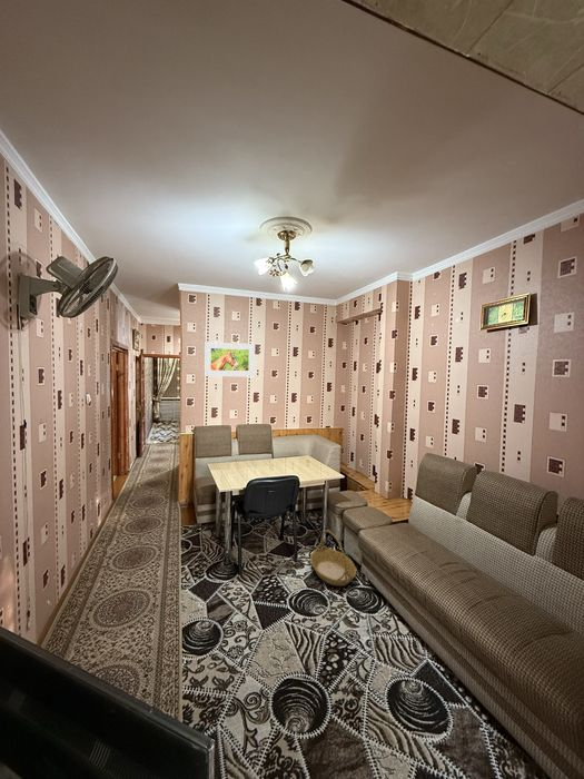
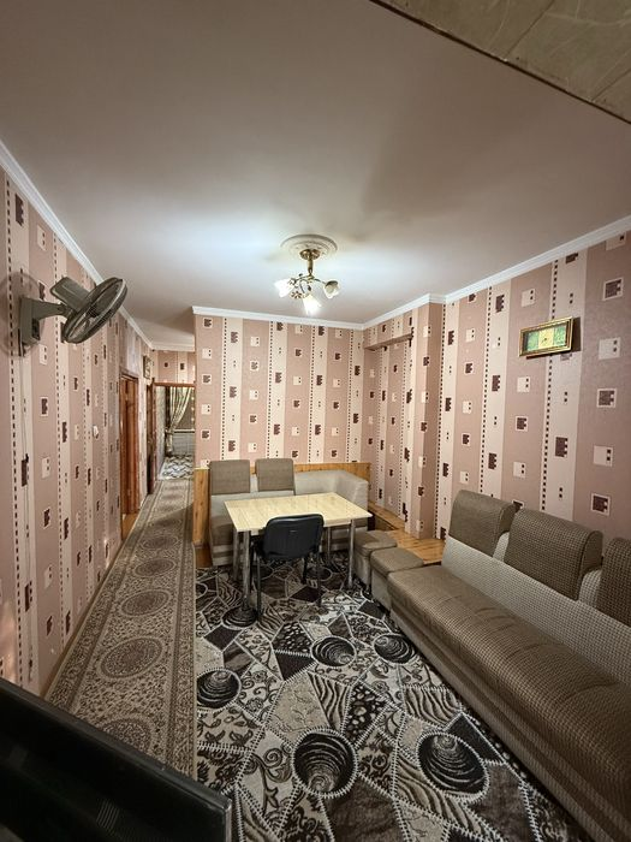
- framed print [204,341,256,377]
- basket [309,529,357,588]
